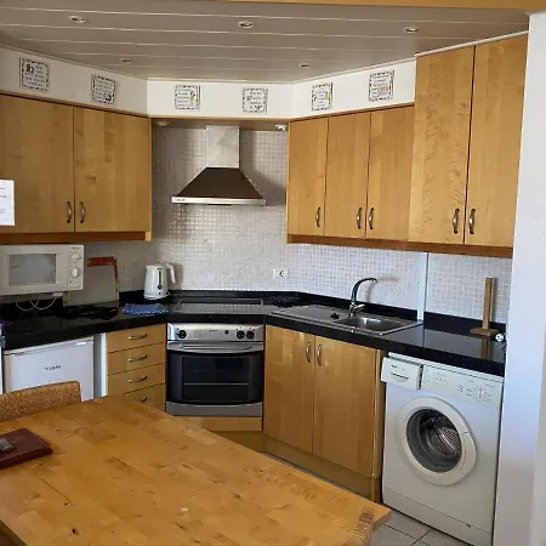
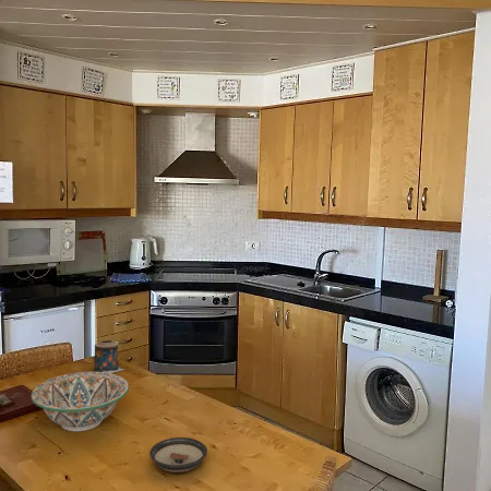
+ saucer [148,436,208,474]
+ candle [93,339,125,374]
+ decorative bowl [31,371,130,432]
